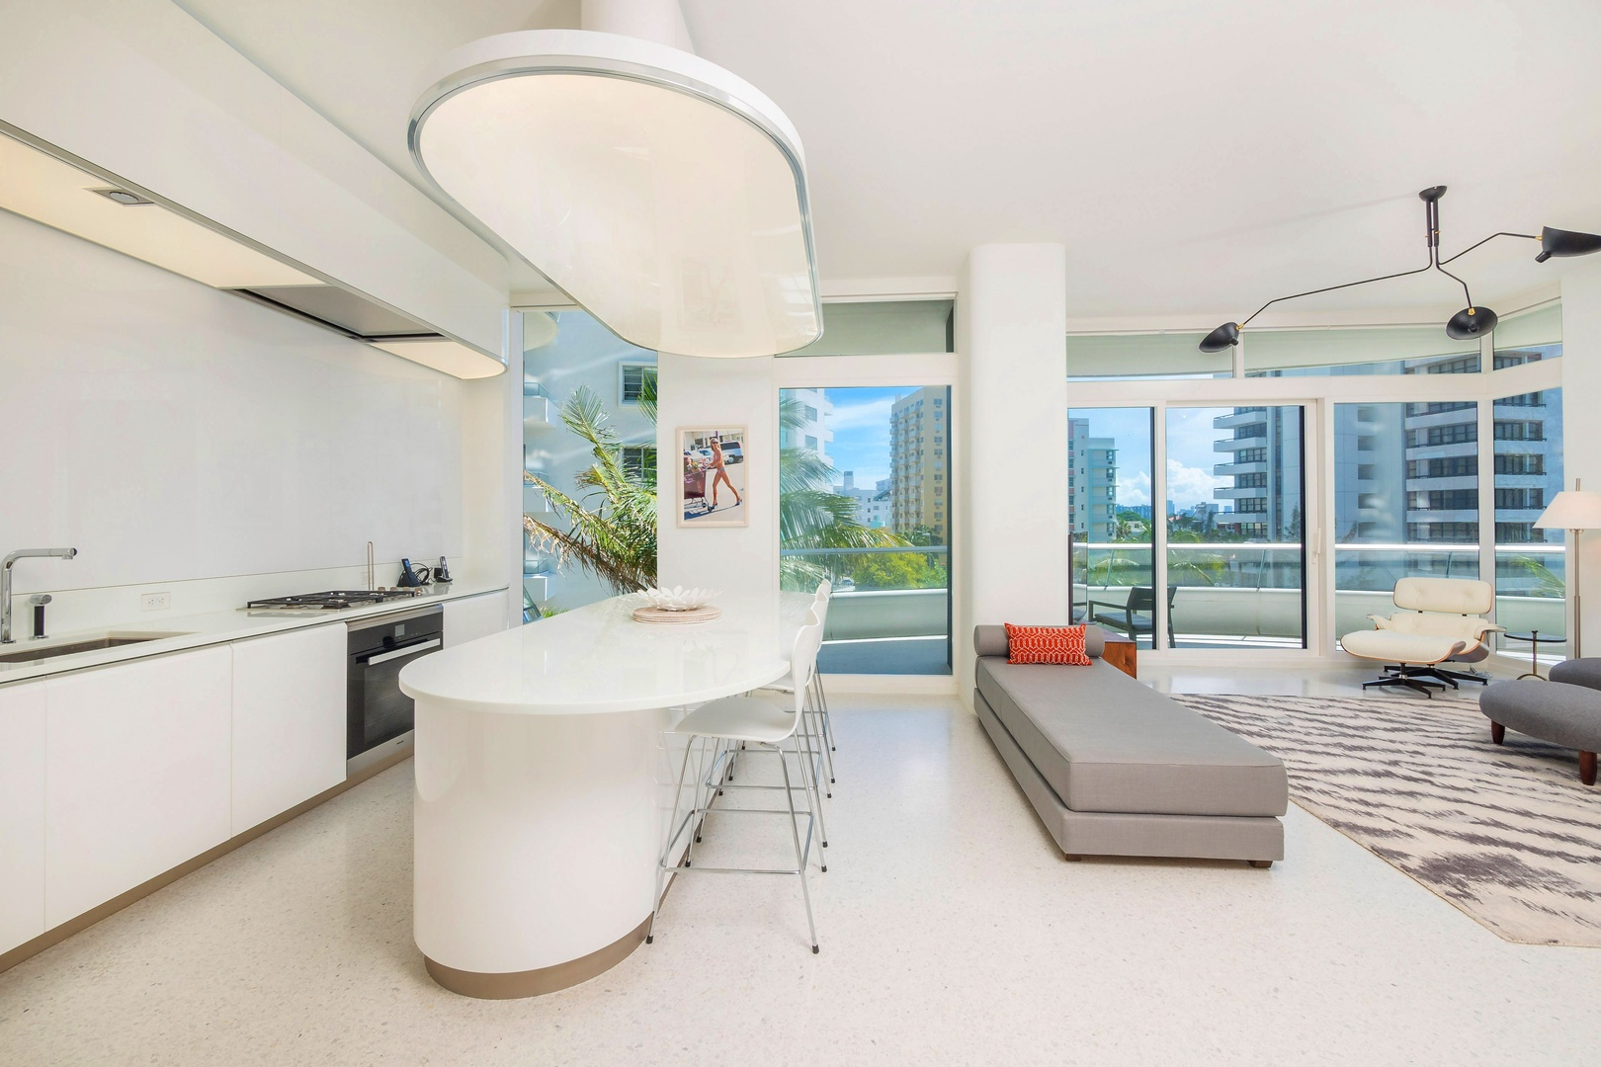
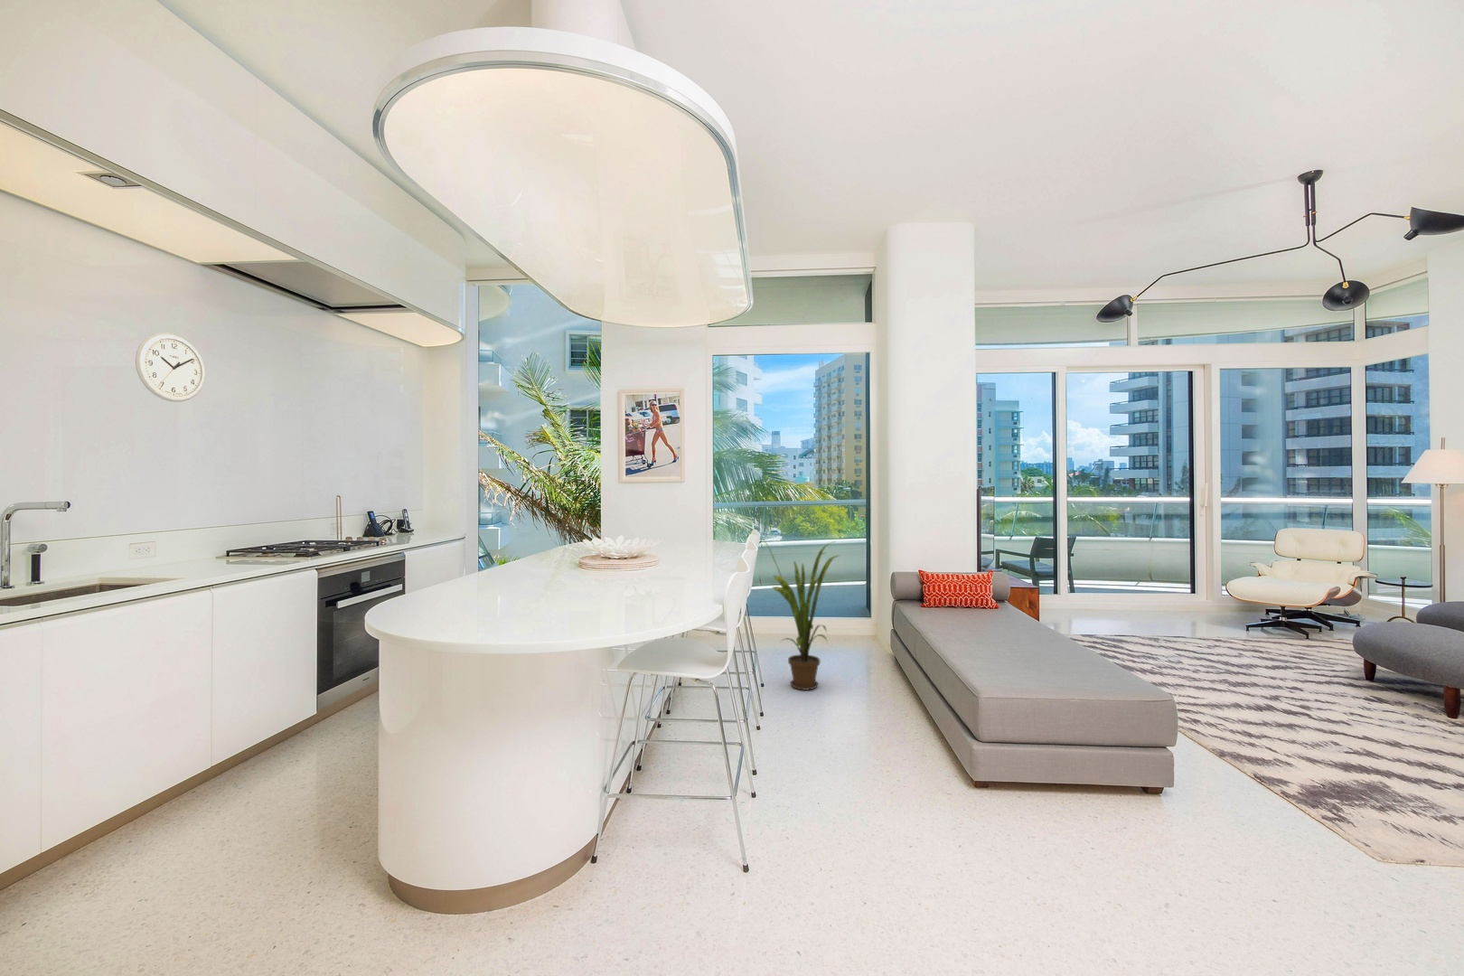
+ house plant [760,537,841,692]
+ wall clock [135,331,206,403]
